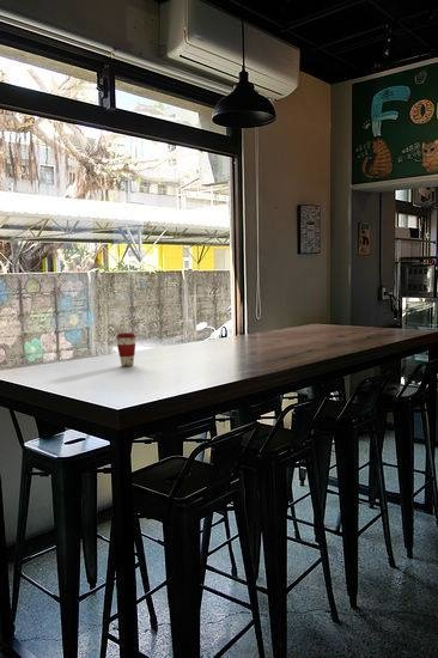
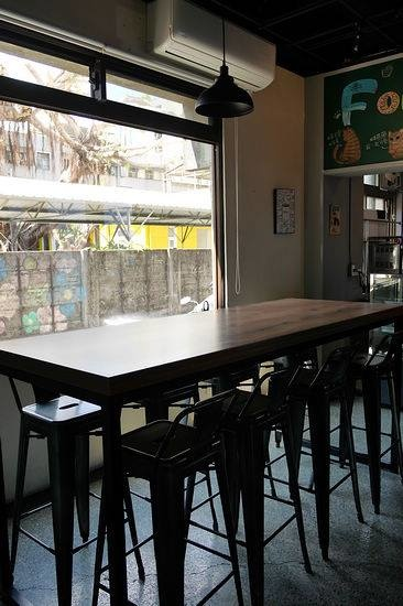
- coffee cup [115,331,138,367]
